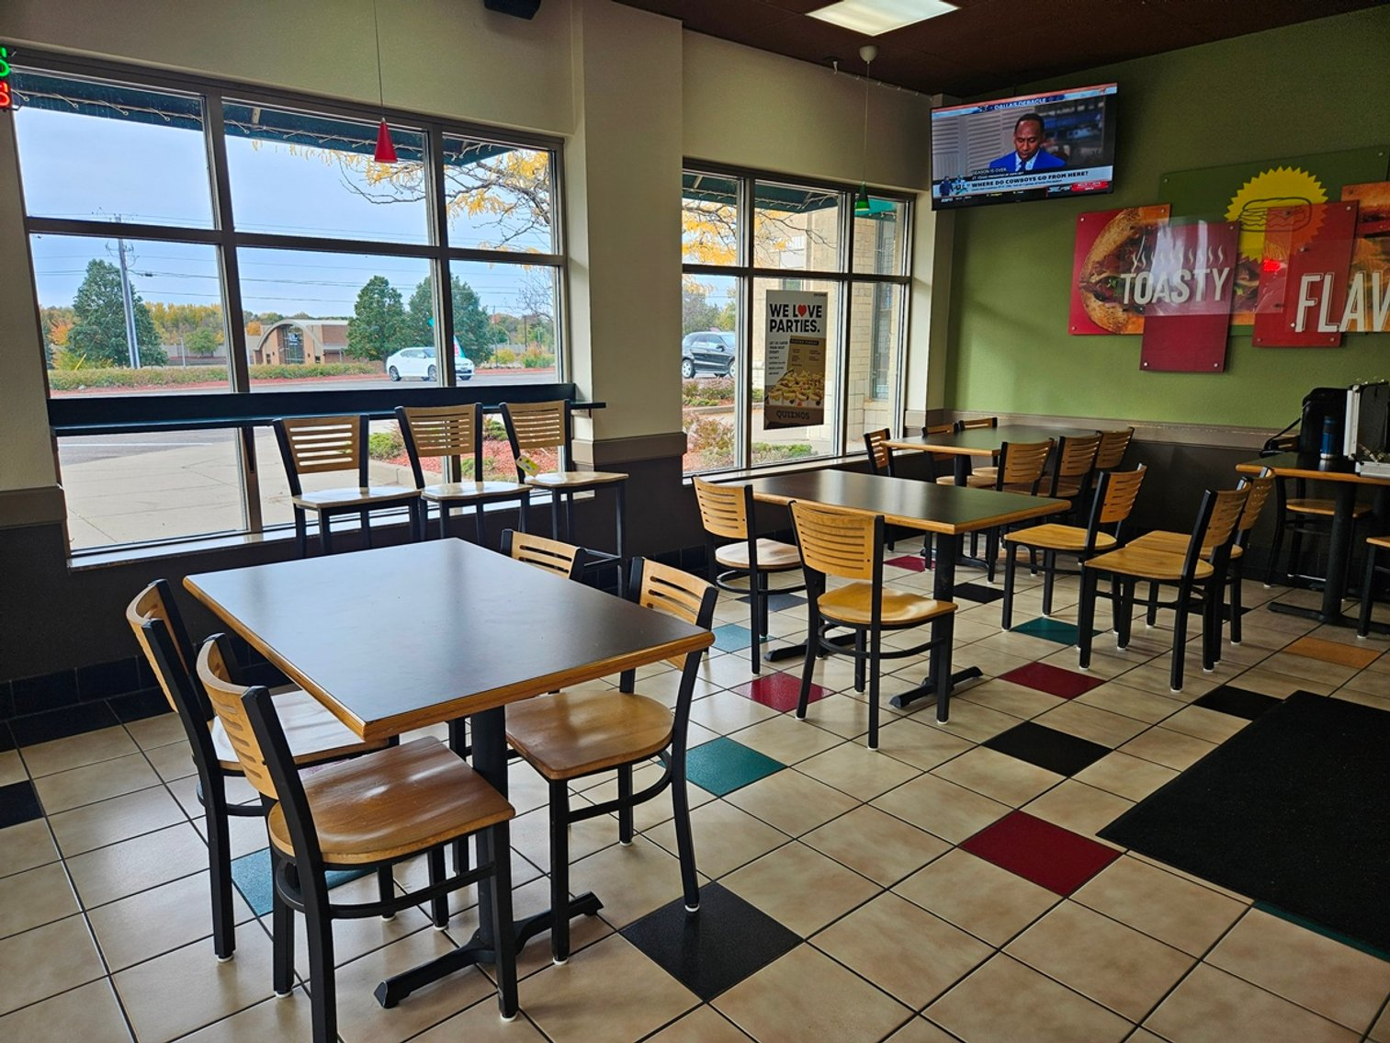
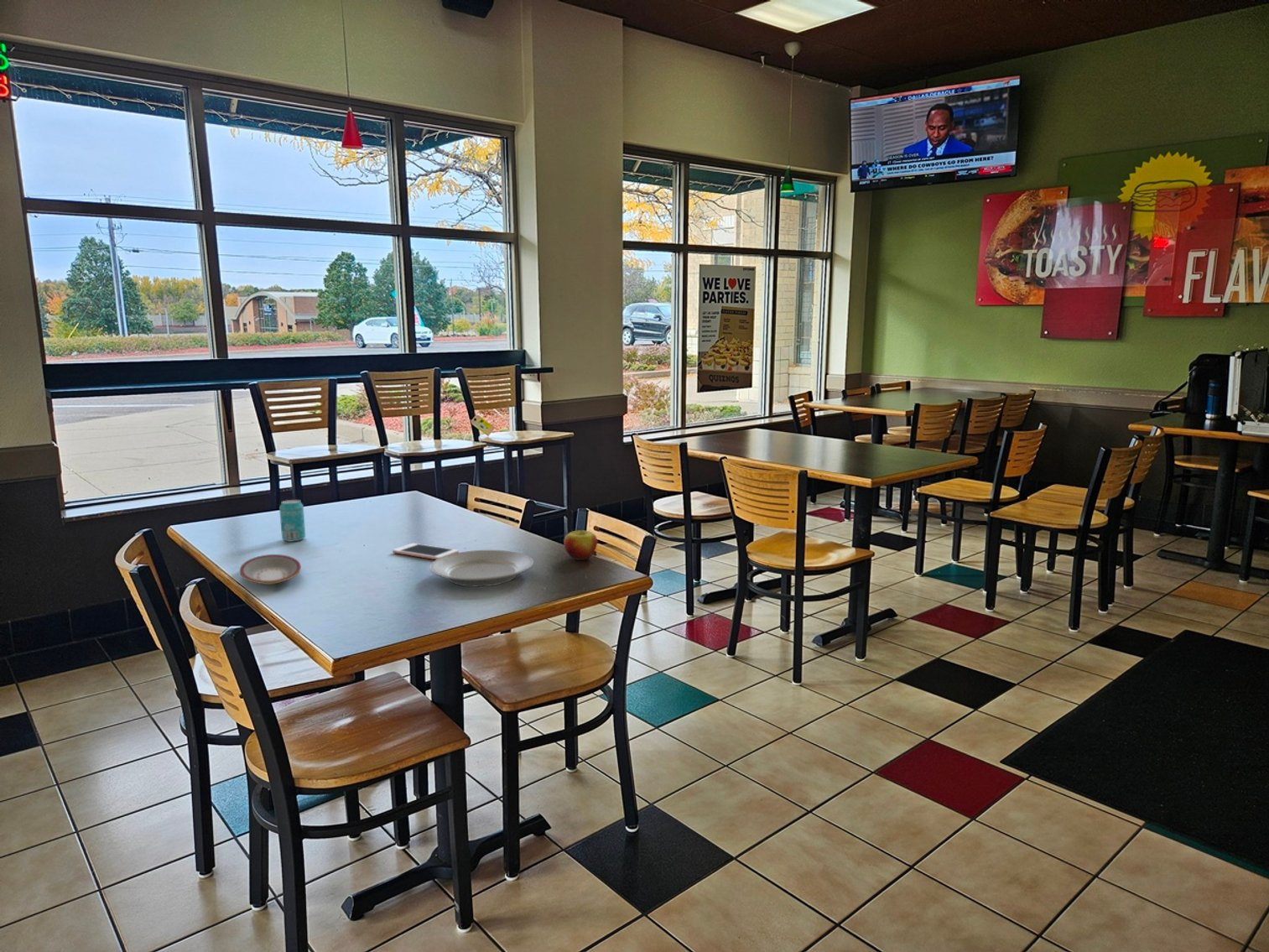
+ cell phone [392,543,460,560]
+ beverage can [278,499,306,542]
+ plate [239,554,302,585]
+ apple [563,529,598,561]
+ plate [429,549,534,587]
